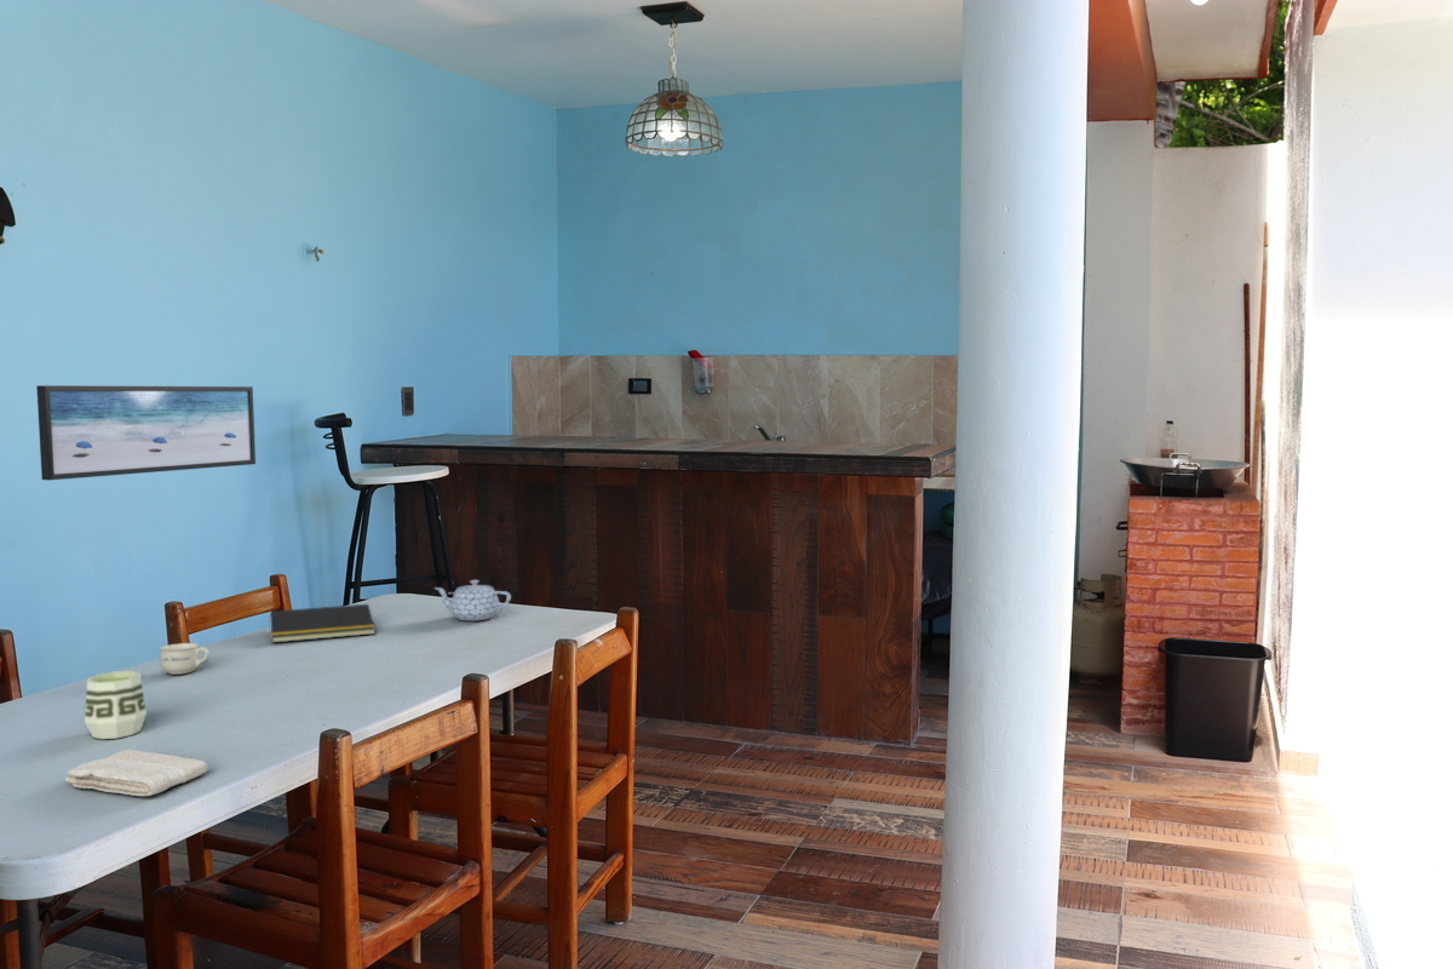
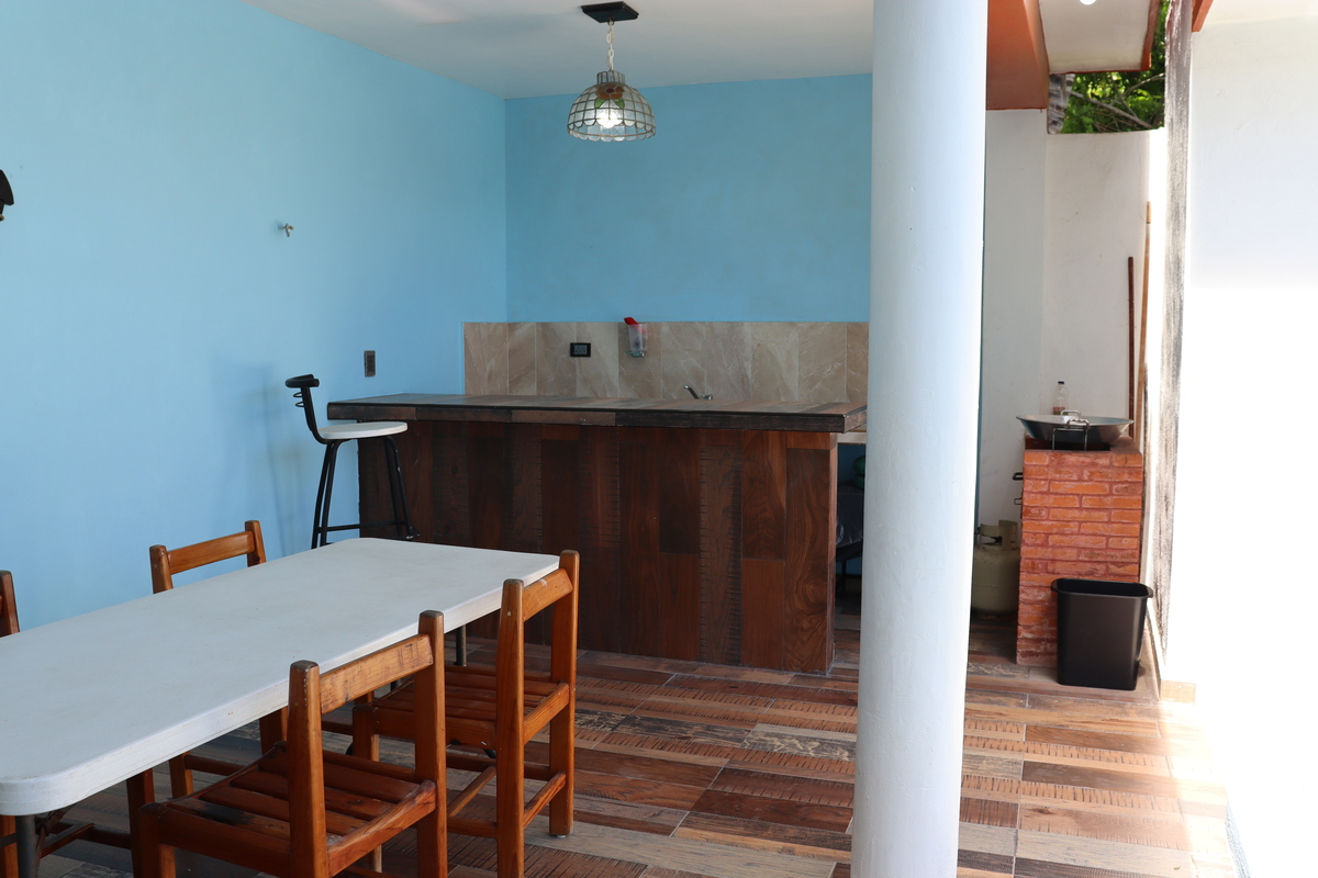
- washcloth [64,749,209,797]
- teapot [432,579,512,621]
- wall art [35,384,257,481]
- cup [159,642,211,676]
- notepad [268,603,377,644]
- cup [84,670,148,740]
